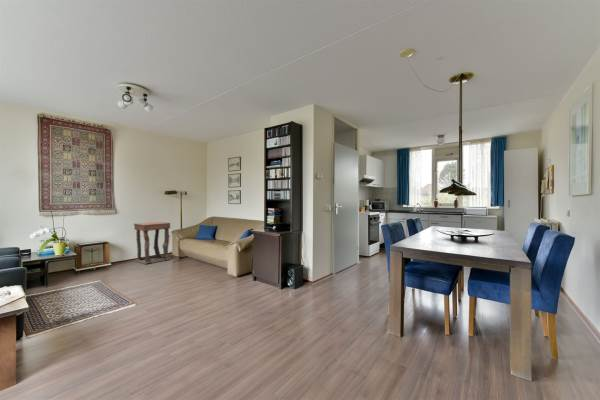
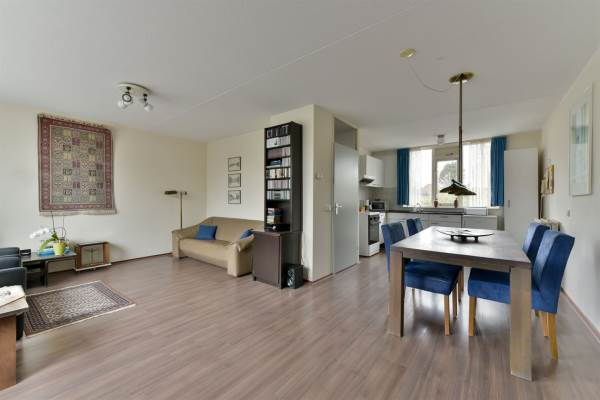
- side table [133,221,172,265]
